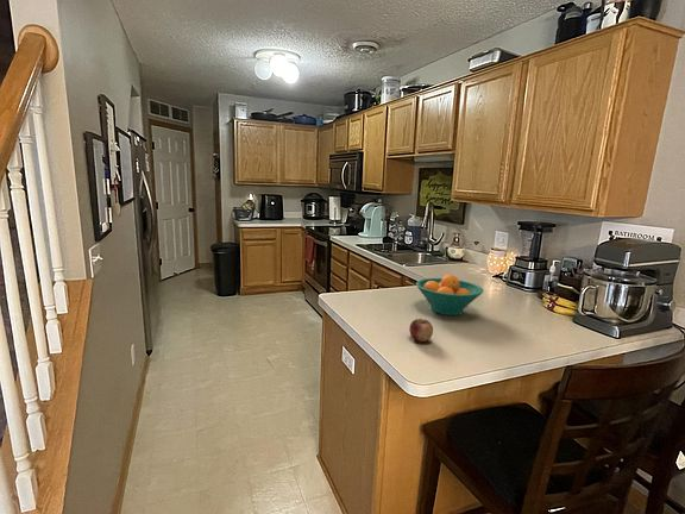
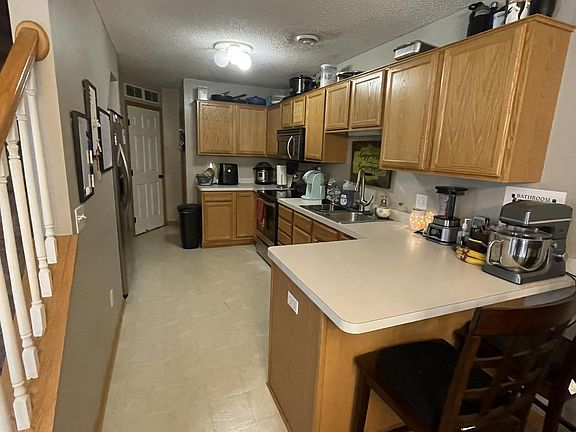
- apple [408,318,434,343]
- fruit bowl [415,274,484,316]
